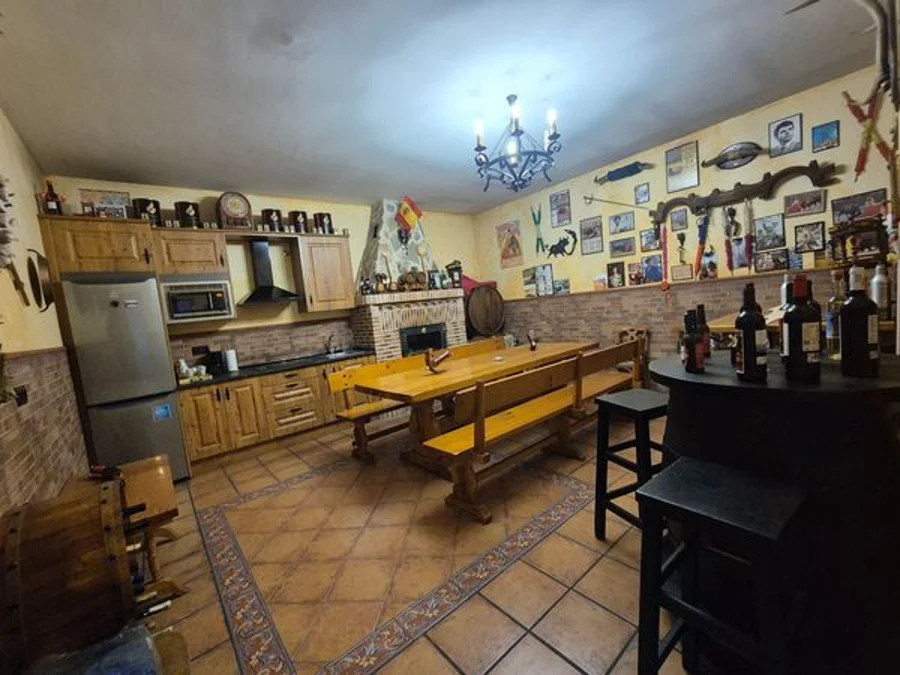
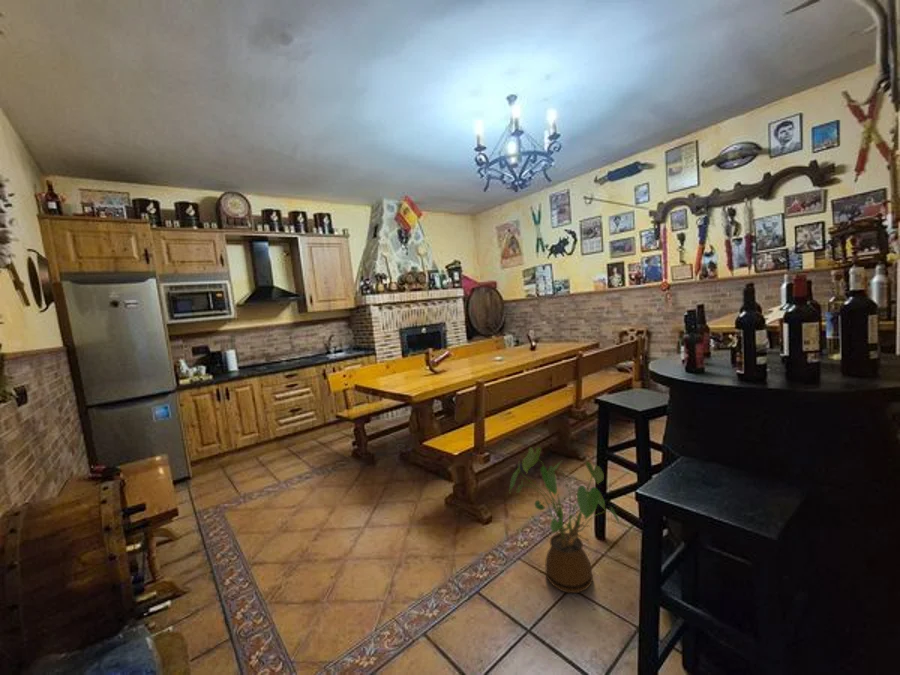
+ house plant [508,446,621,594]
